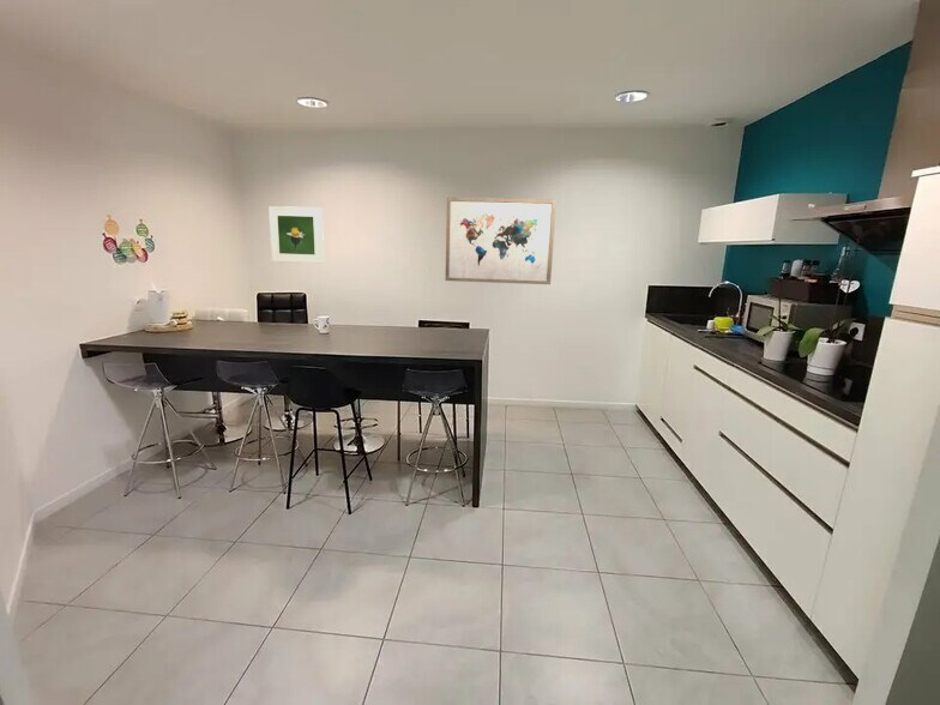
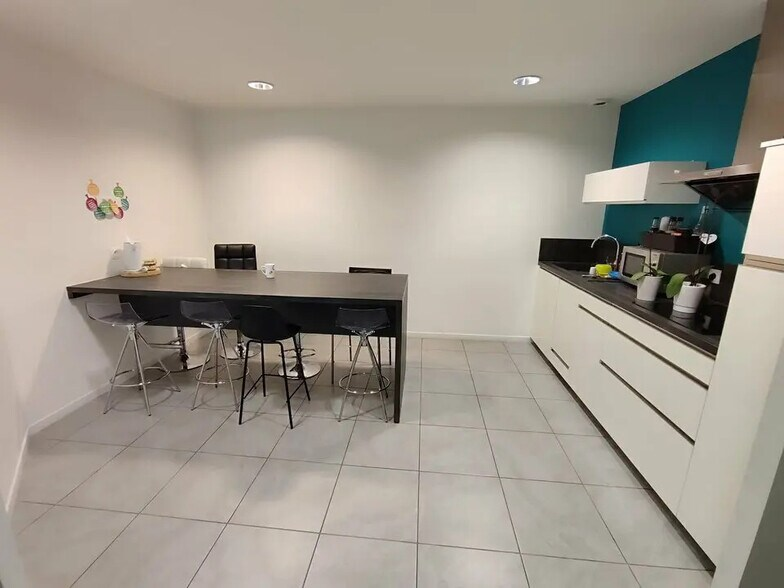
- wall art [444,195,558,285]
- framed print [267,205,325,265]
